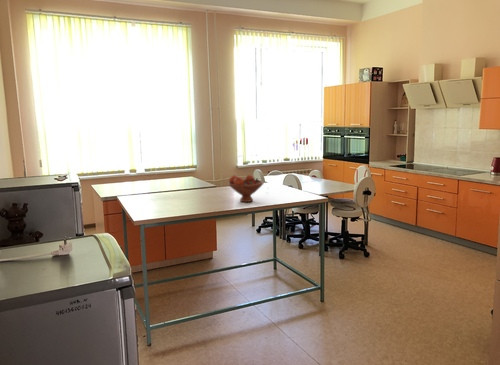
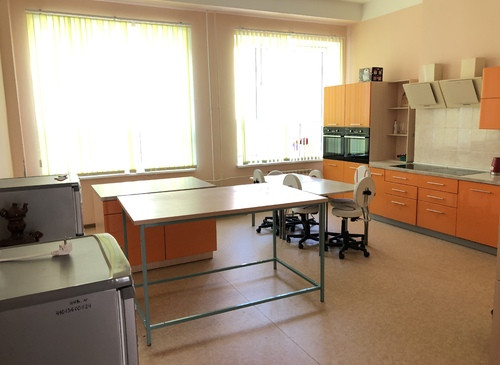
- fruit bowl [227,174,265,203]
